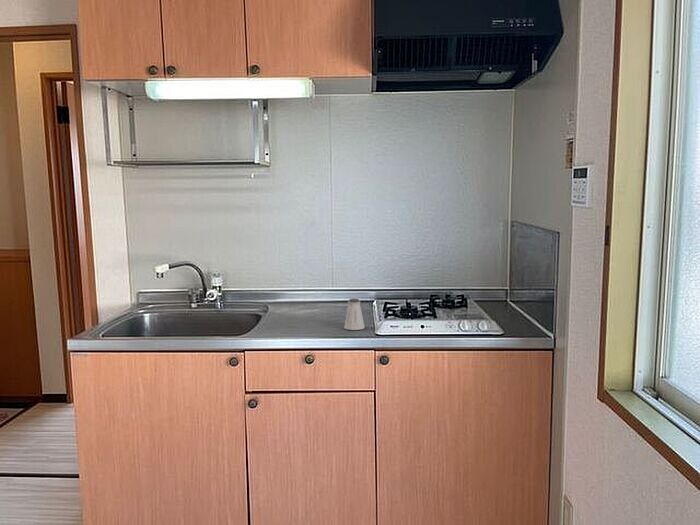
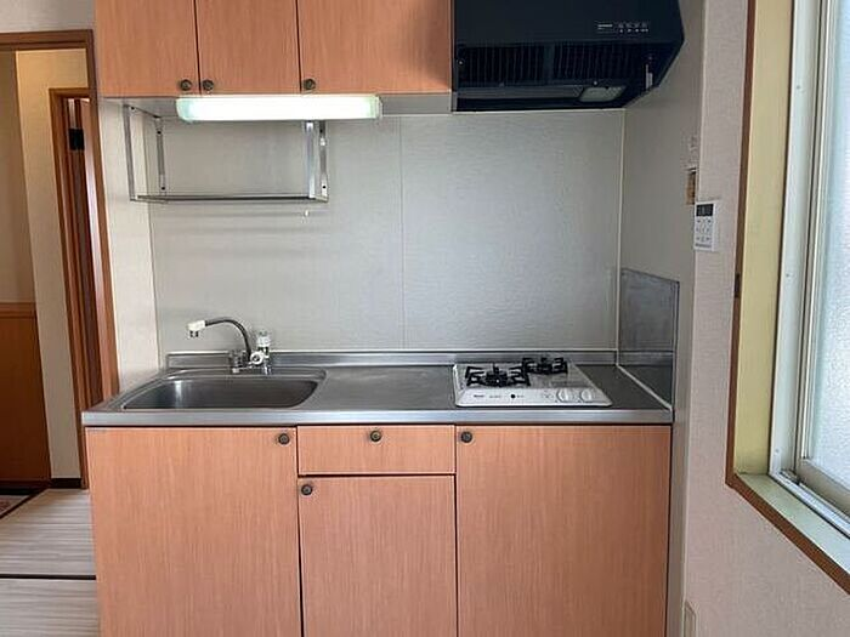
- saltshaker [343,298,366,331]
